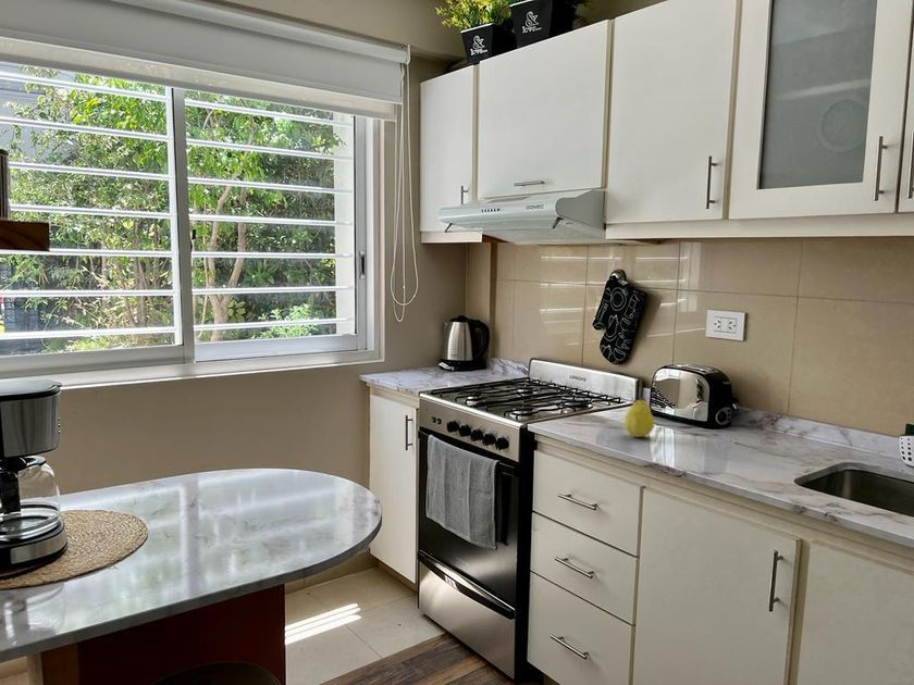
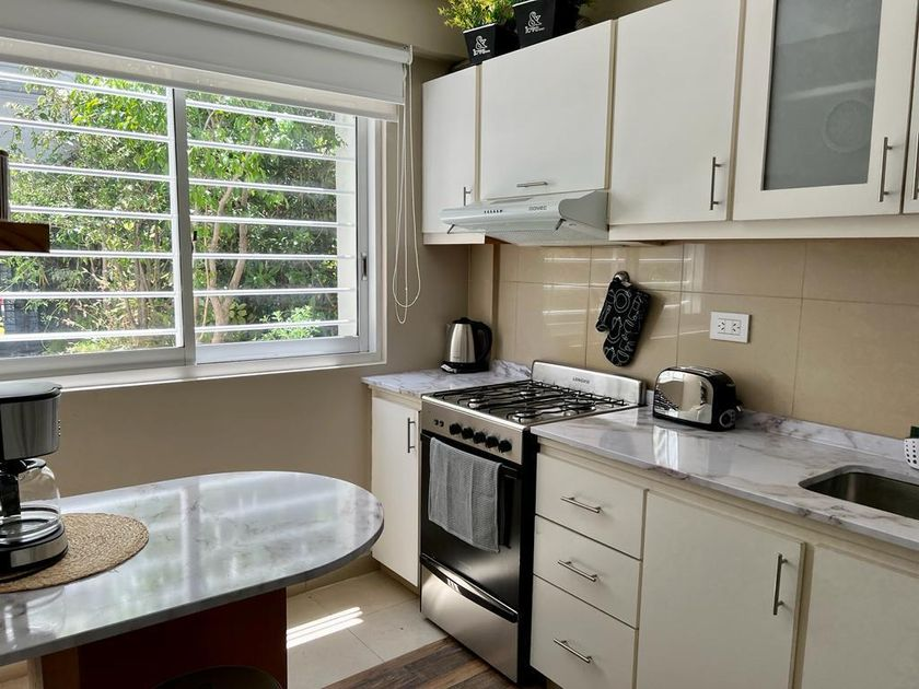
- fruit [623,396,655,438]
